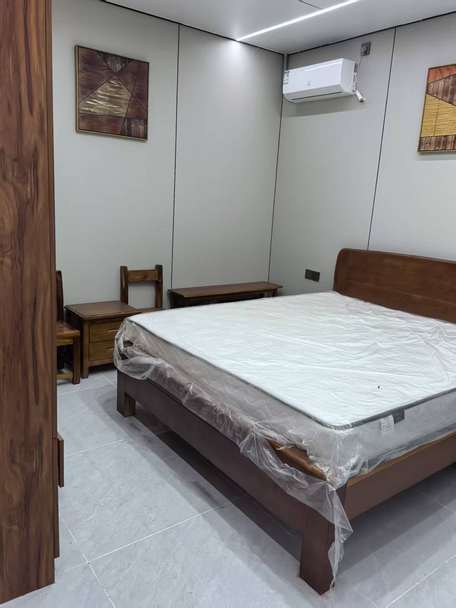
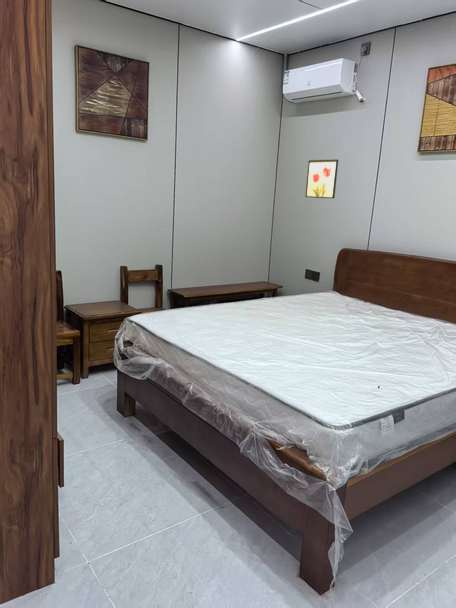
+ wall art [304,158,339,199]
